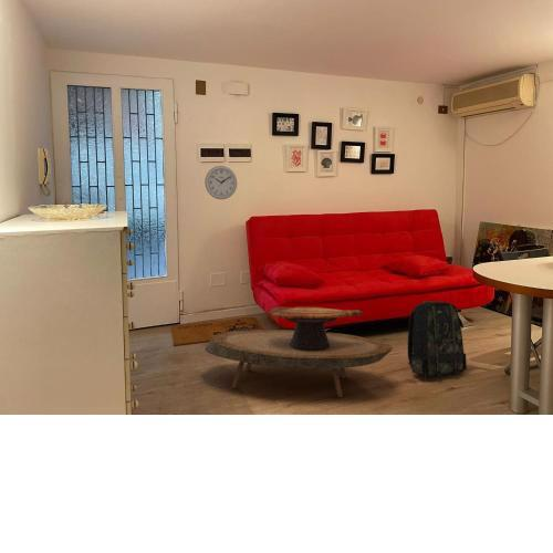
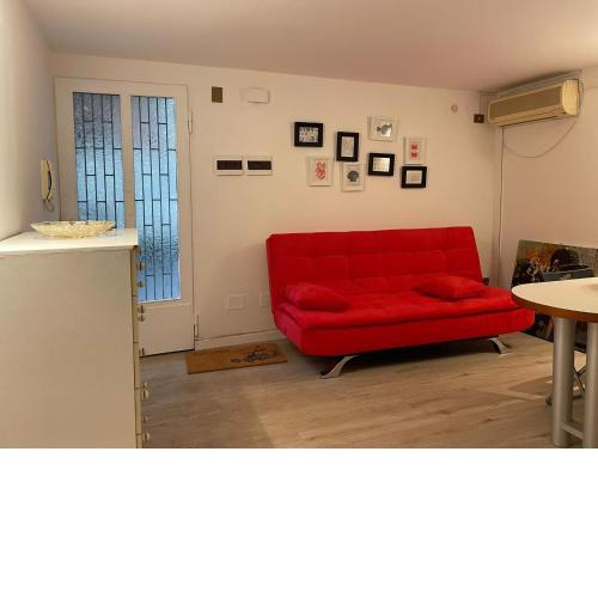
- coffee table [205,328,394,398]
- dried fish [268,305,364,351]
- backpack [407,300,468,383]
- wall clock [204,165,238,200]
